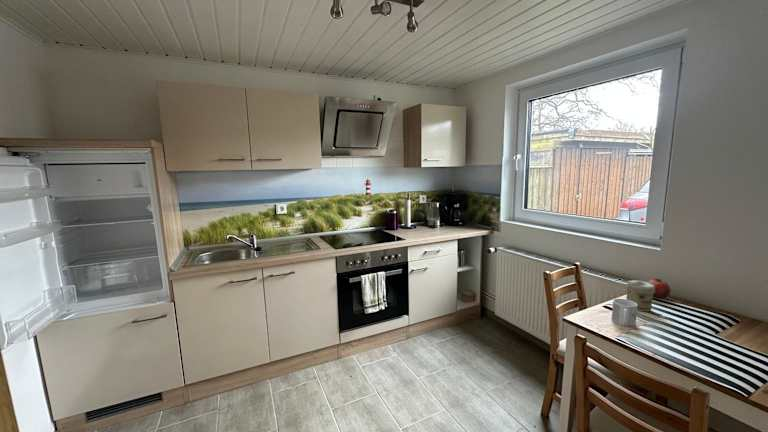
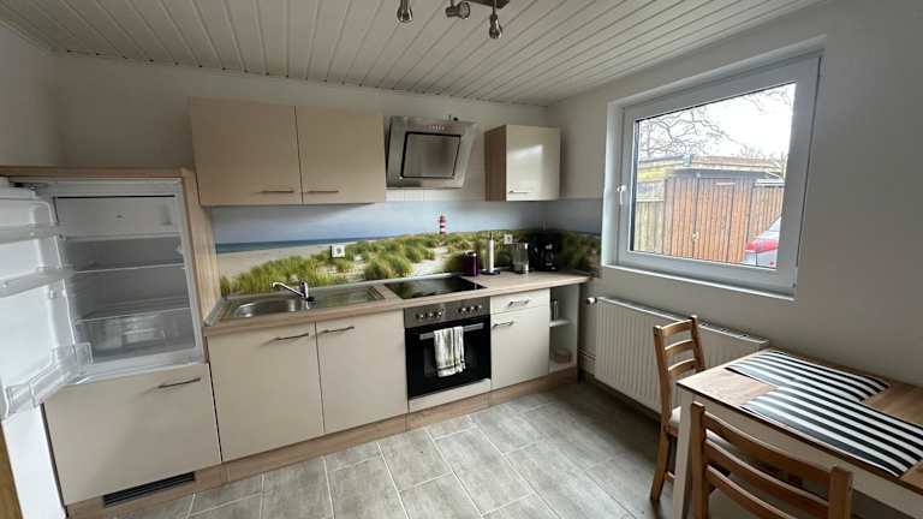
- fruit [647,278,671,300]
- jar [626,279,655,312]
- mug [611,298,638,327]
